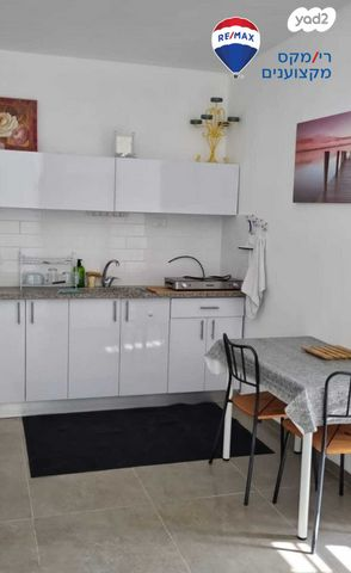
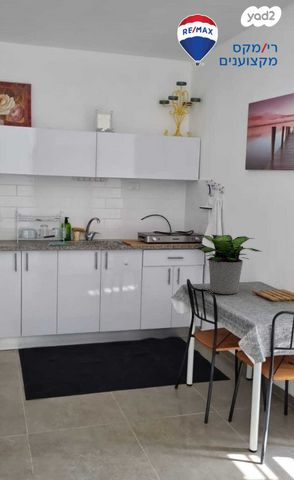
+ potted plant [195,234,263,295]
